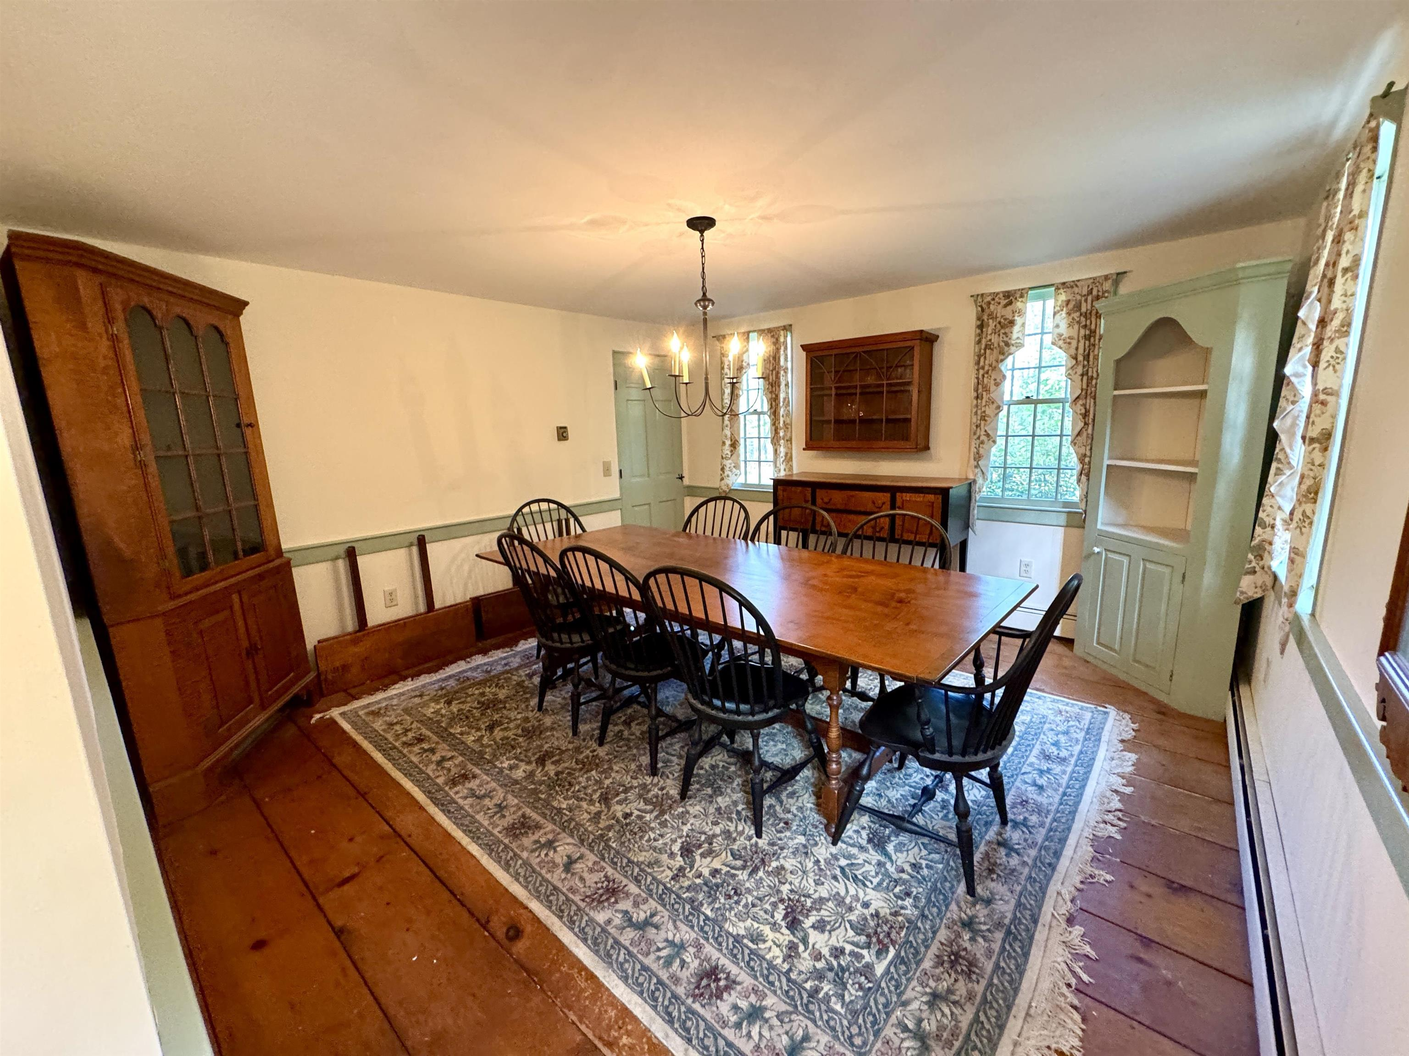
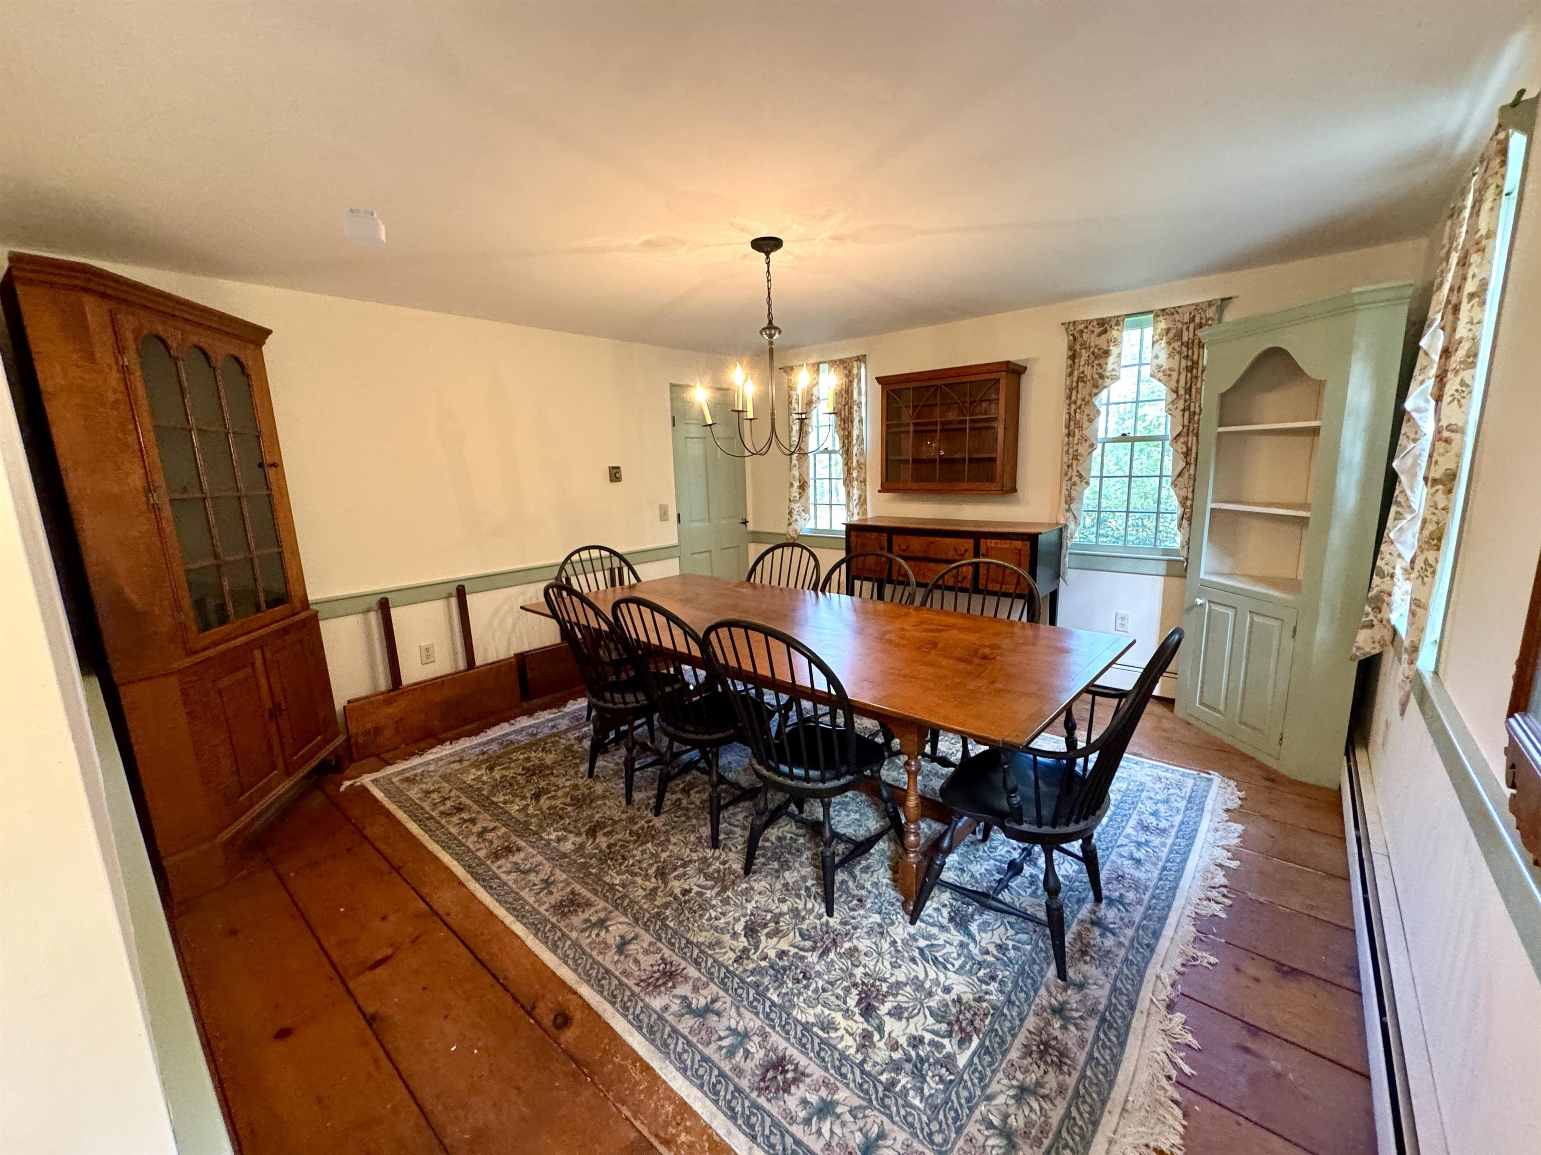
+ smoke detector [342,205,386,247]
